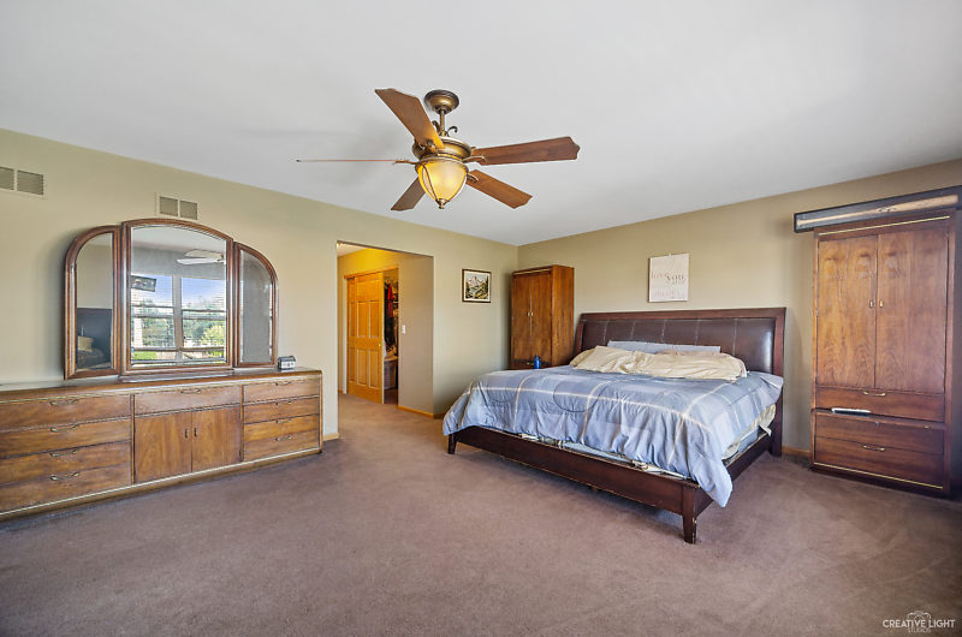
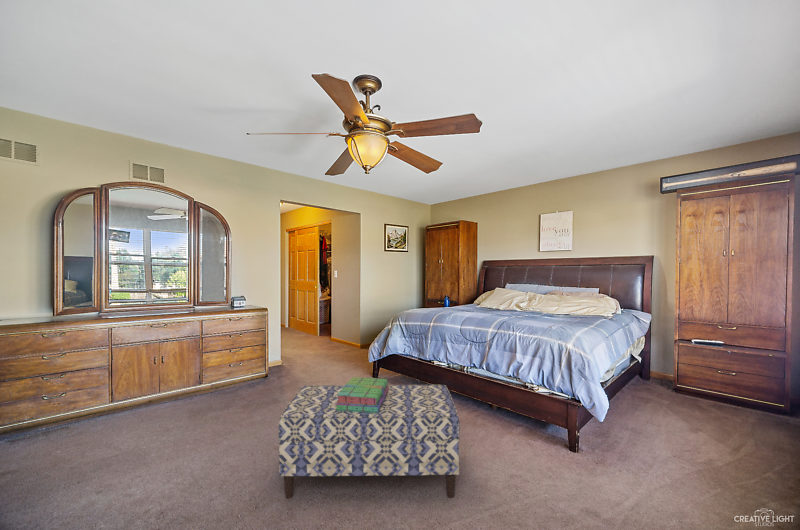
+ bench [277,384,461,500]
+ stack of books [335,376,389,413]
